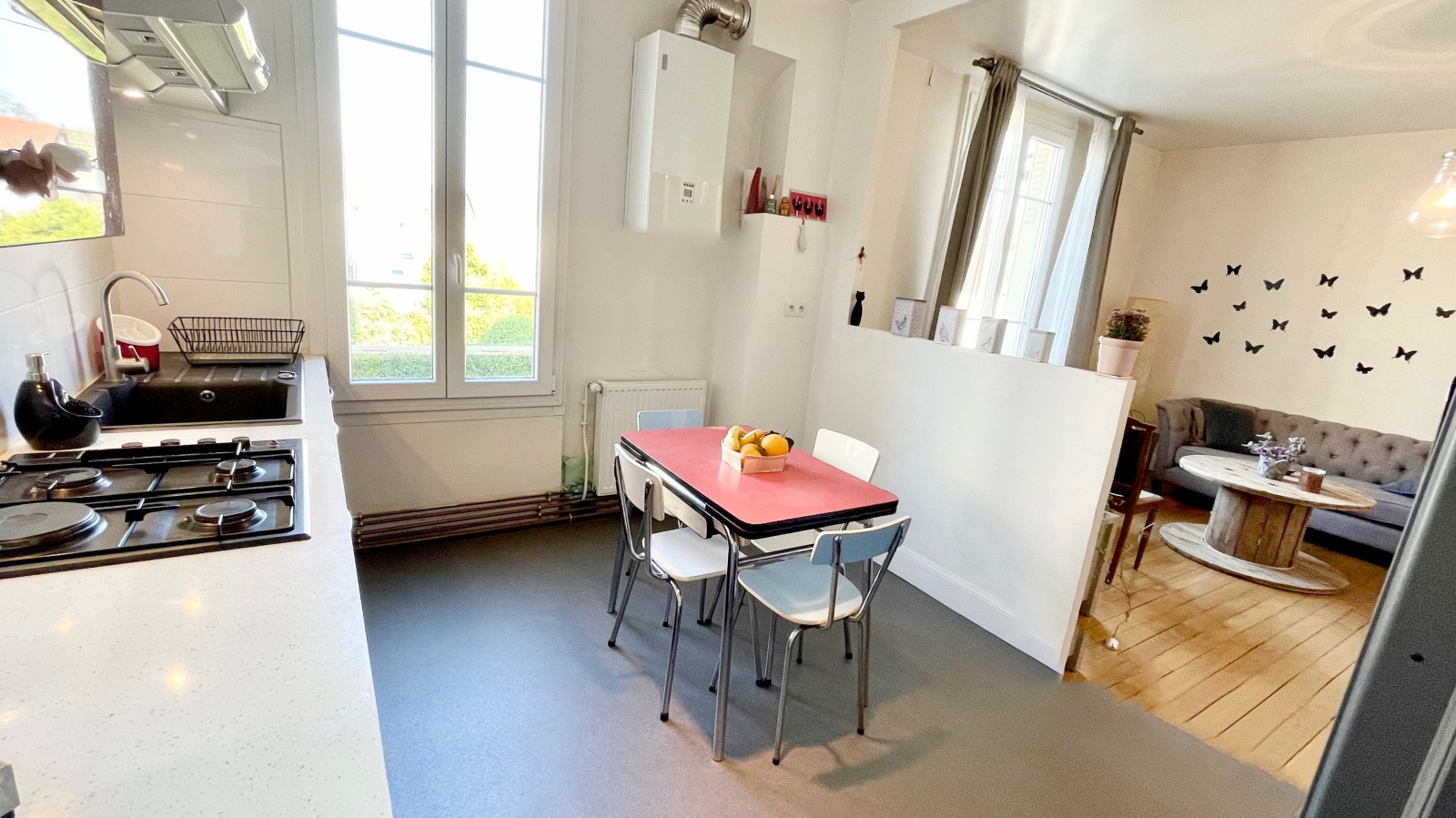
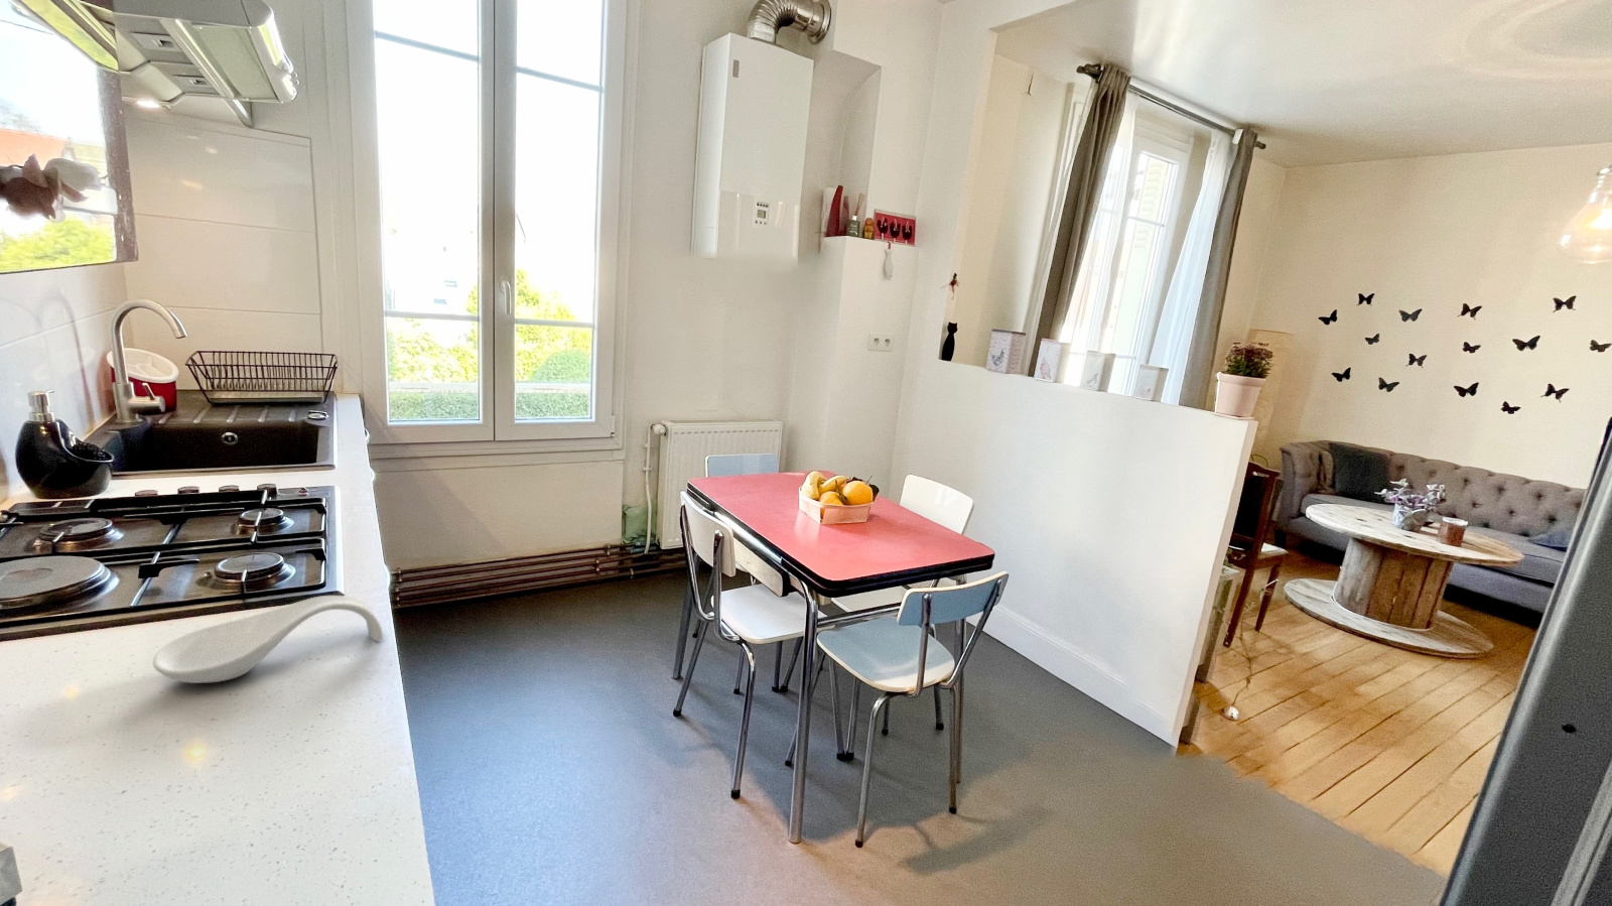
+ spoon rest [152,595,384,684]
